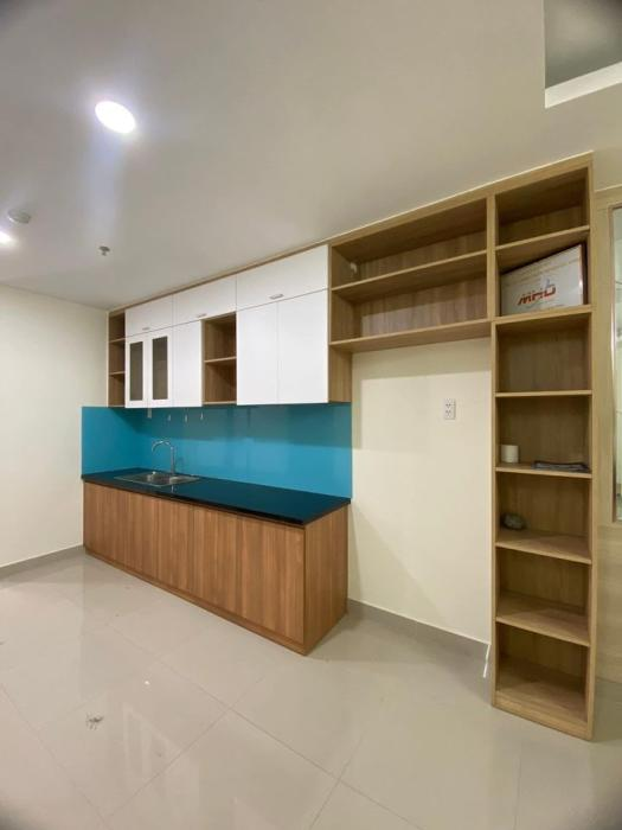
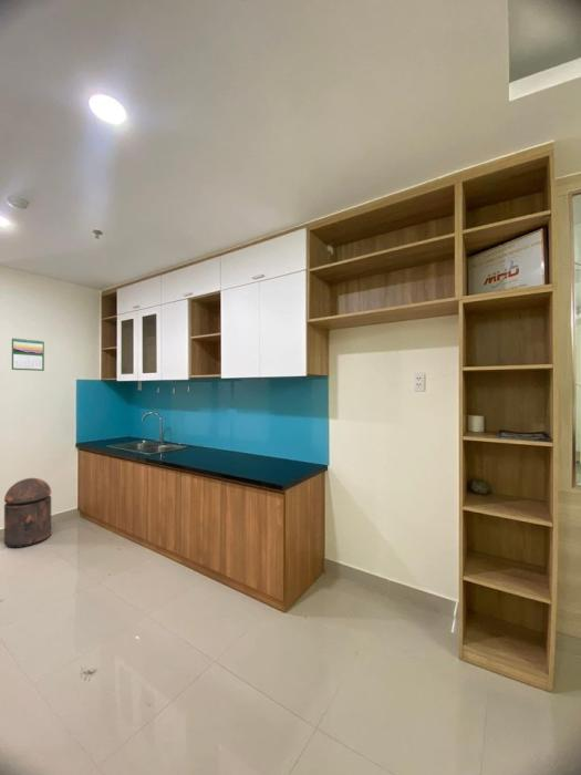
+ trash can [3,477,52,549]
+ calendar [11,337,45,372]
